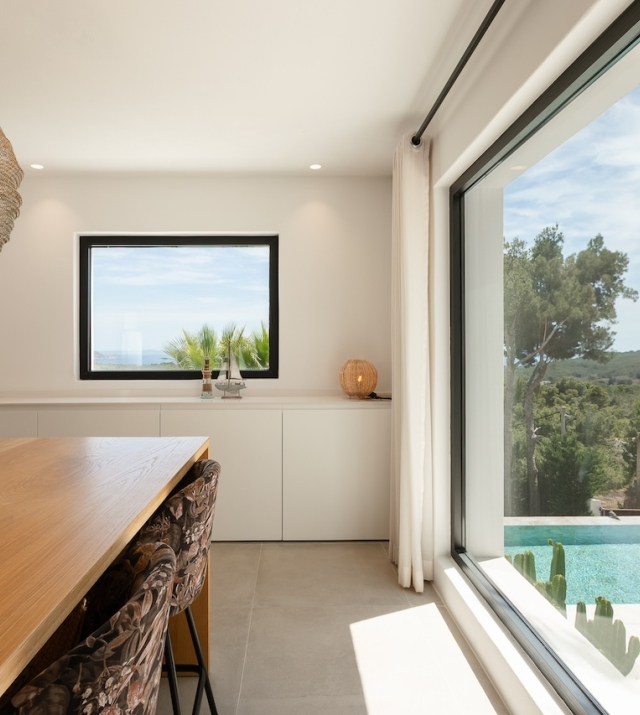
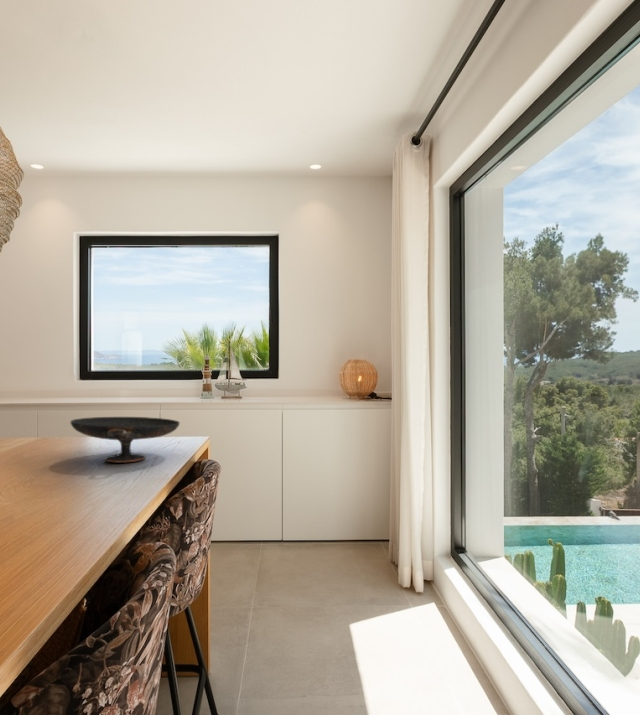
+ decorative bowl [69,416,181,464]
